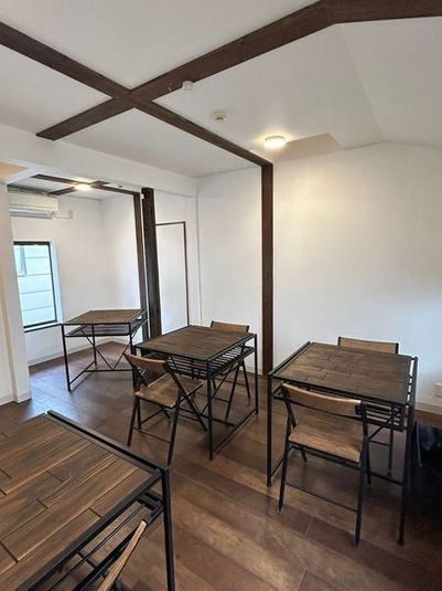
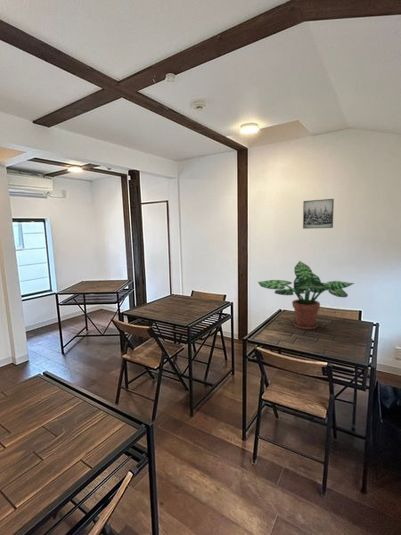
+ wall art [302,198,335,230]
+ potted plant [257,260,356,330]
